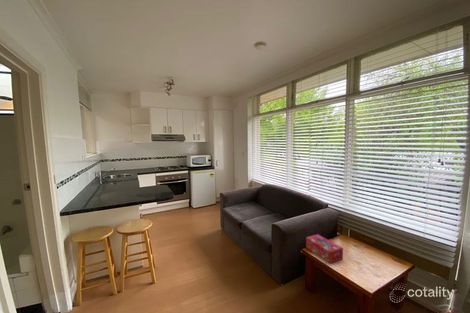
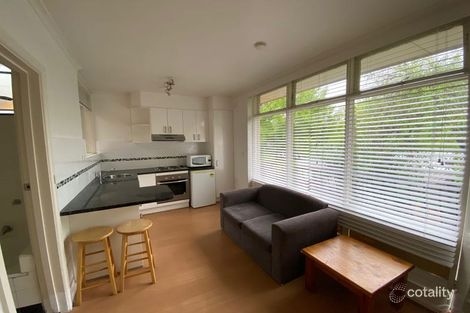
- tissue box [305,233,344,264]
